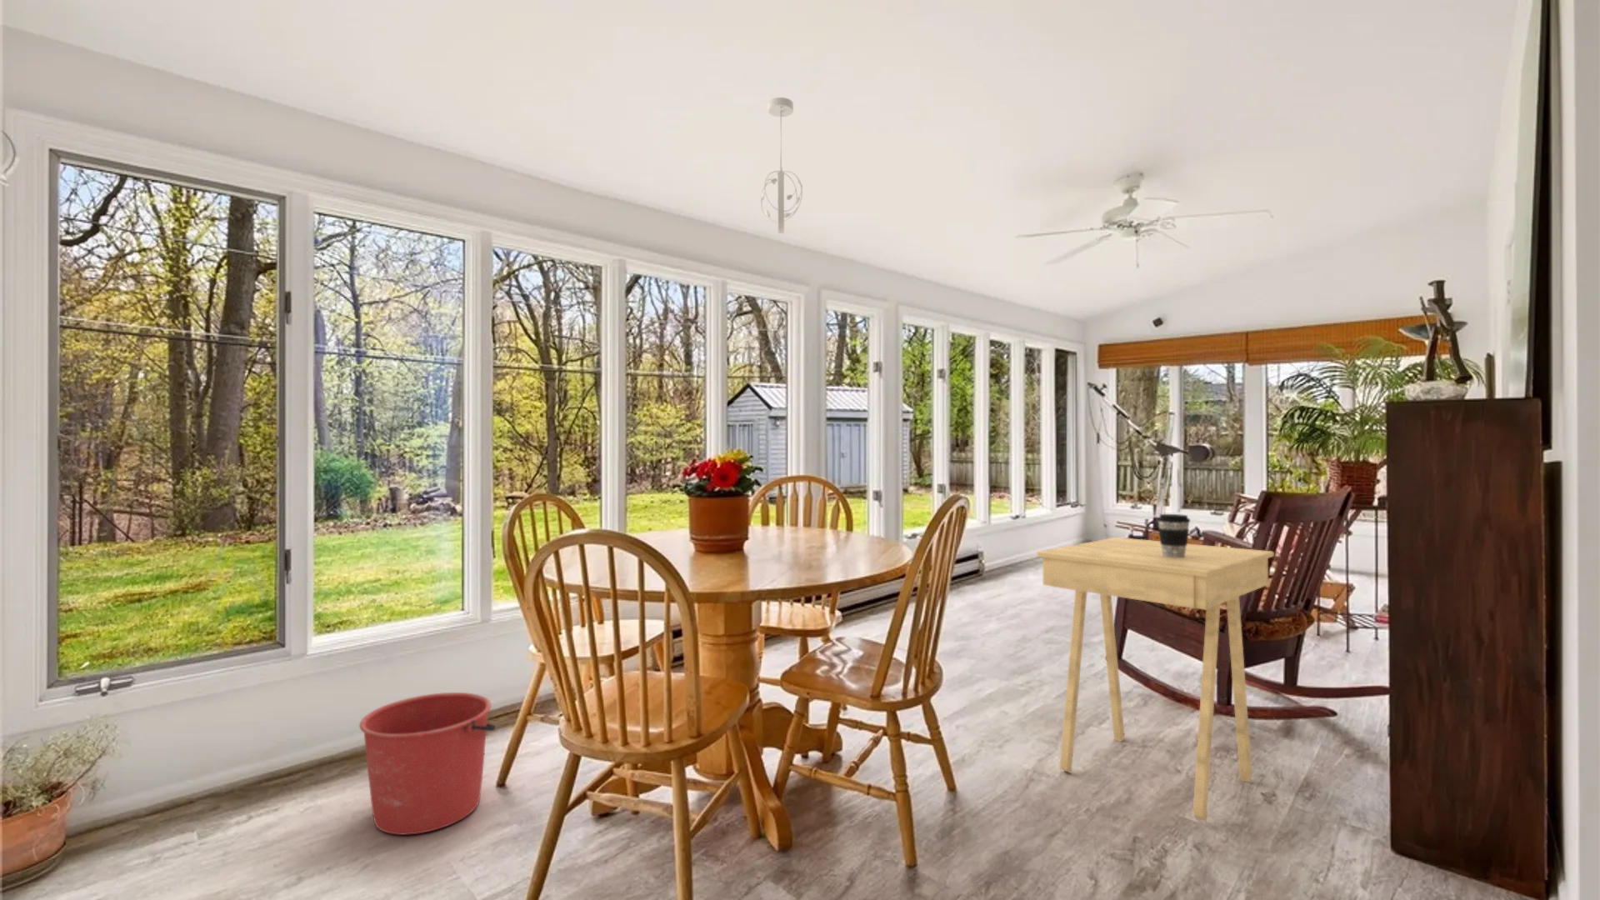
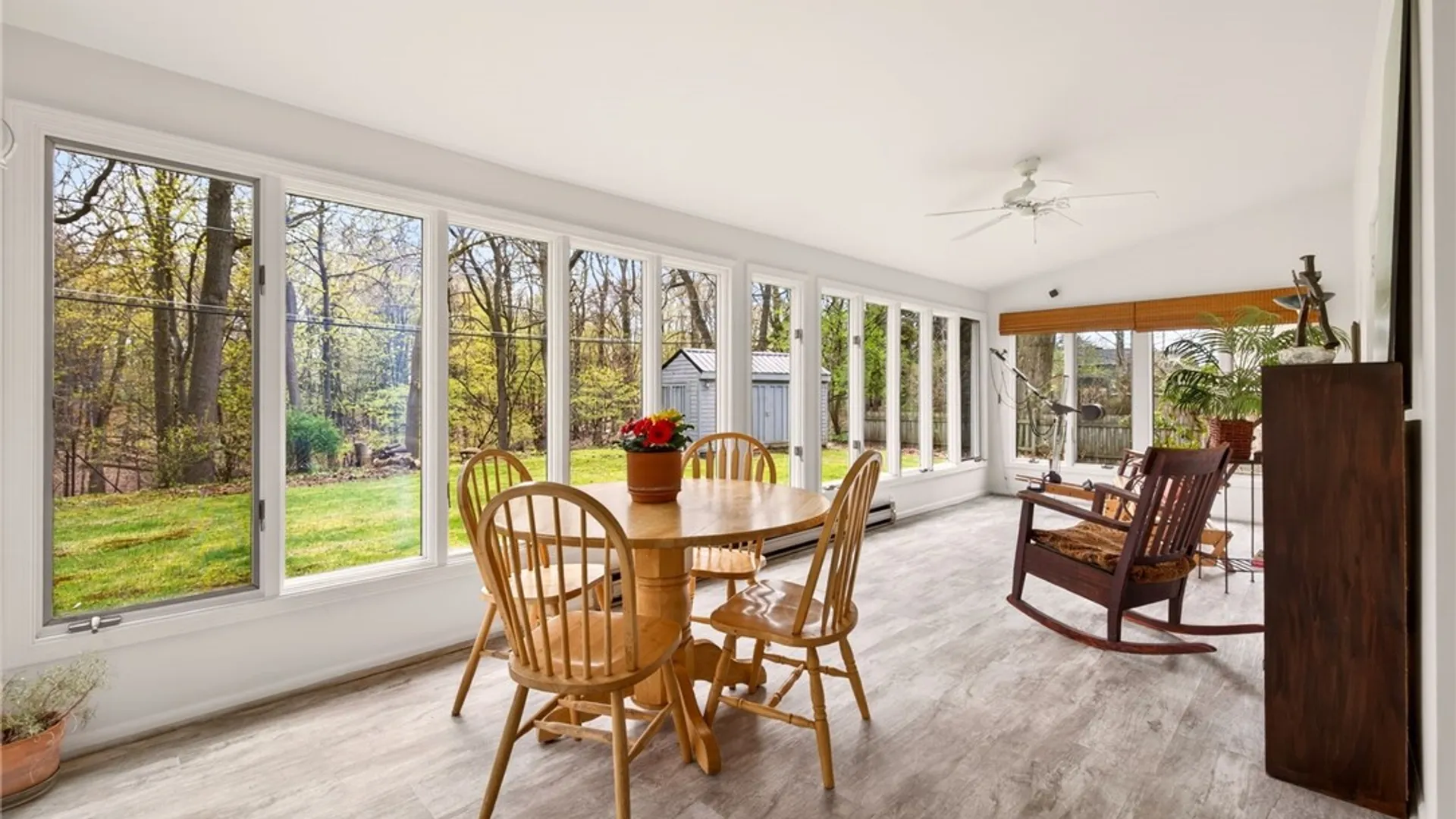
- pendant light [760,97,803,234]
- coffee cup [1157,513,1191,557]
- bucket [358,691,497,836]
- side table [1036,536,1275,822]
